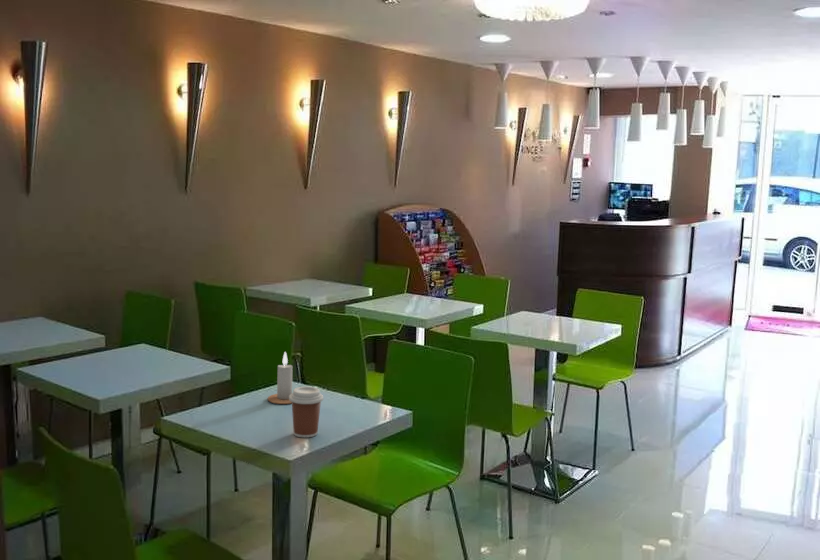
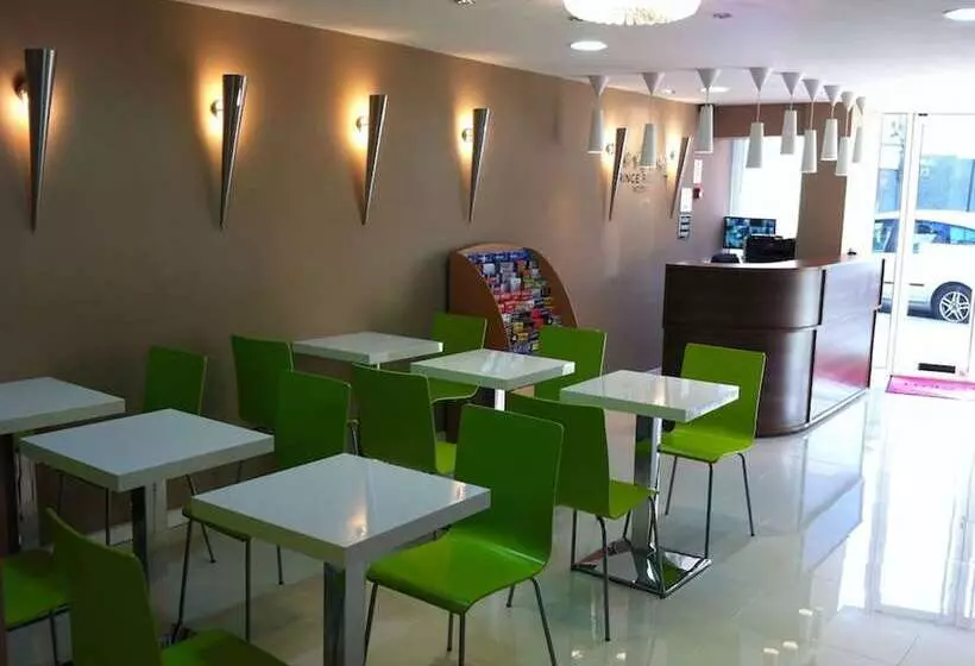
- candle [266,351,293,405]
- coffee cup [289,386,324,439]
